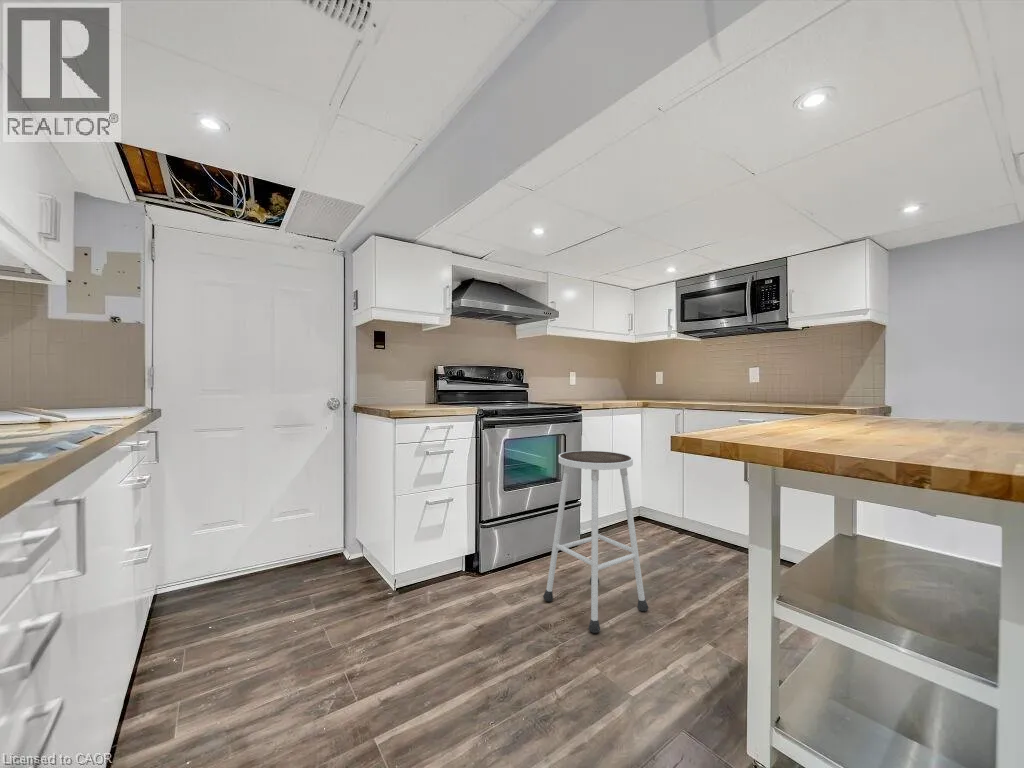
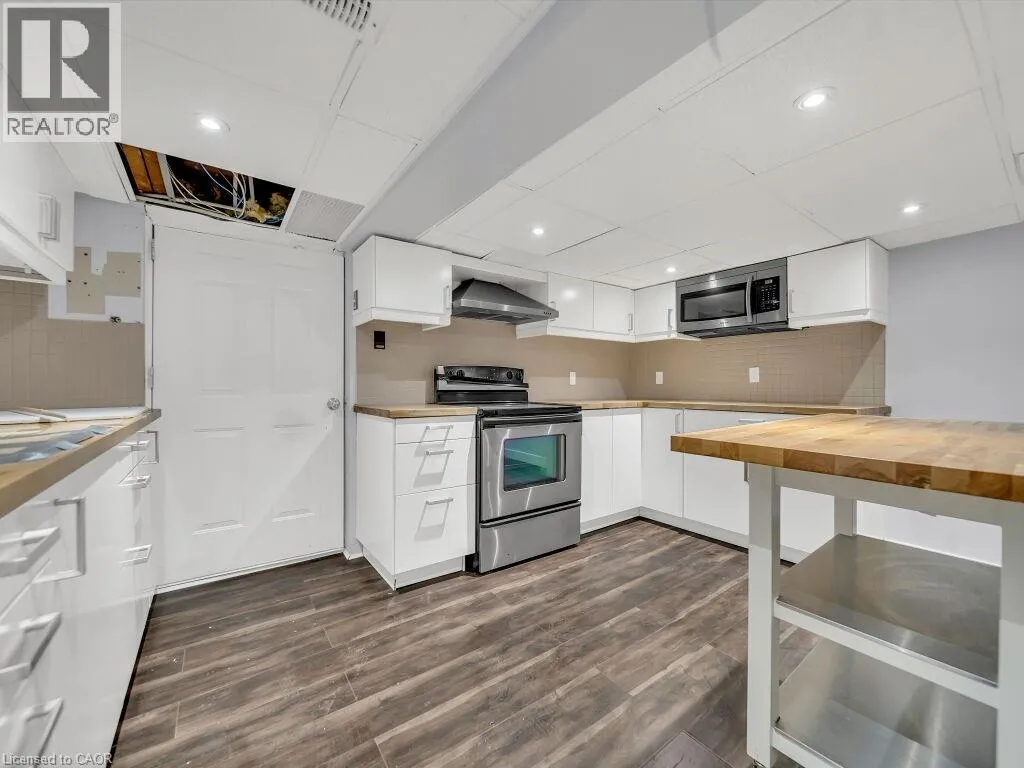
- stool [542,450,649,634]
